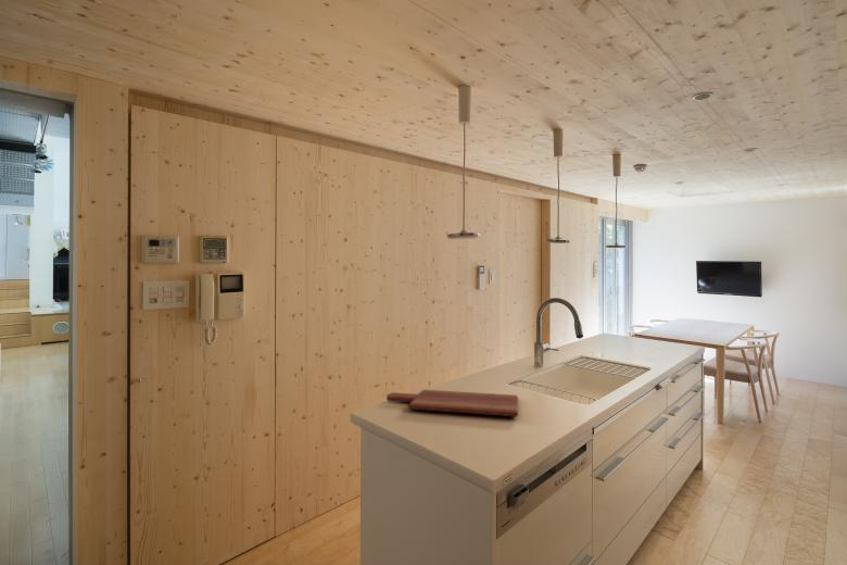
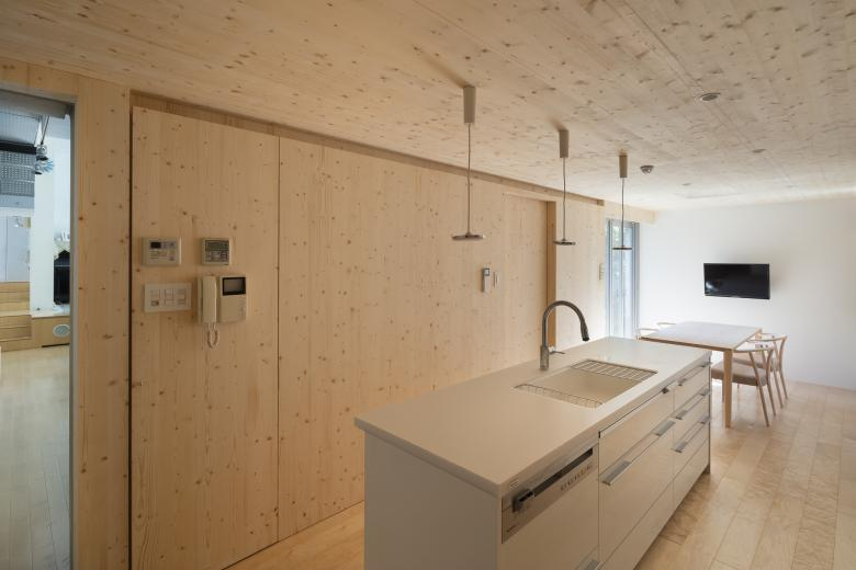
- cutting board [385,389,519,417]
